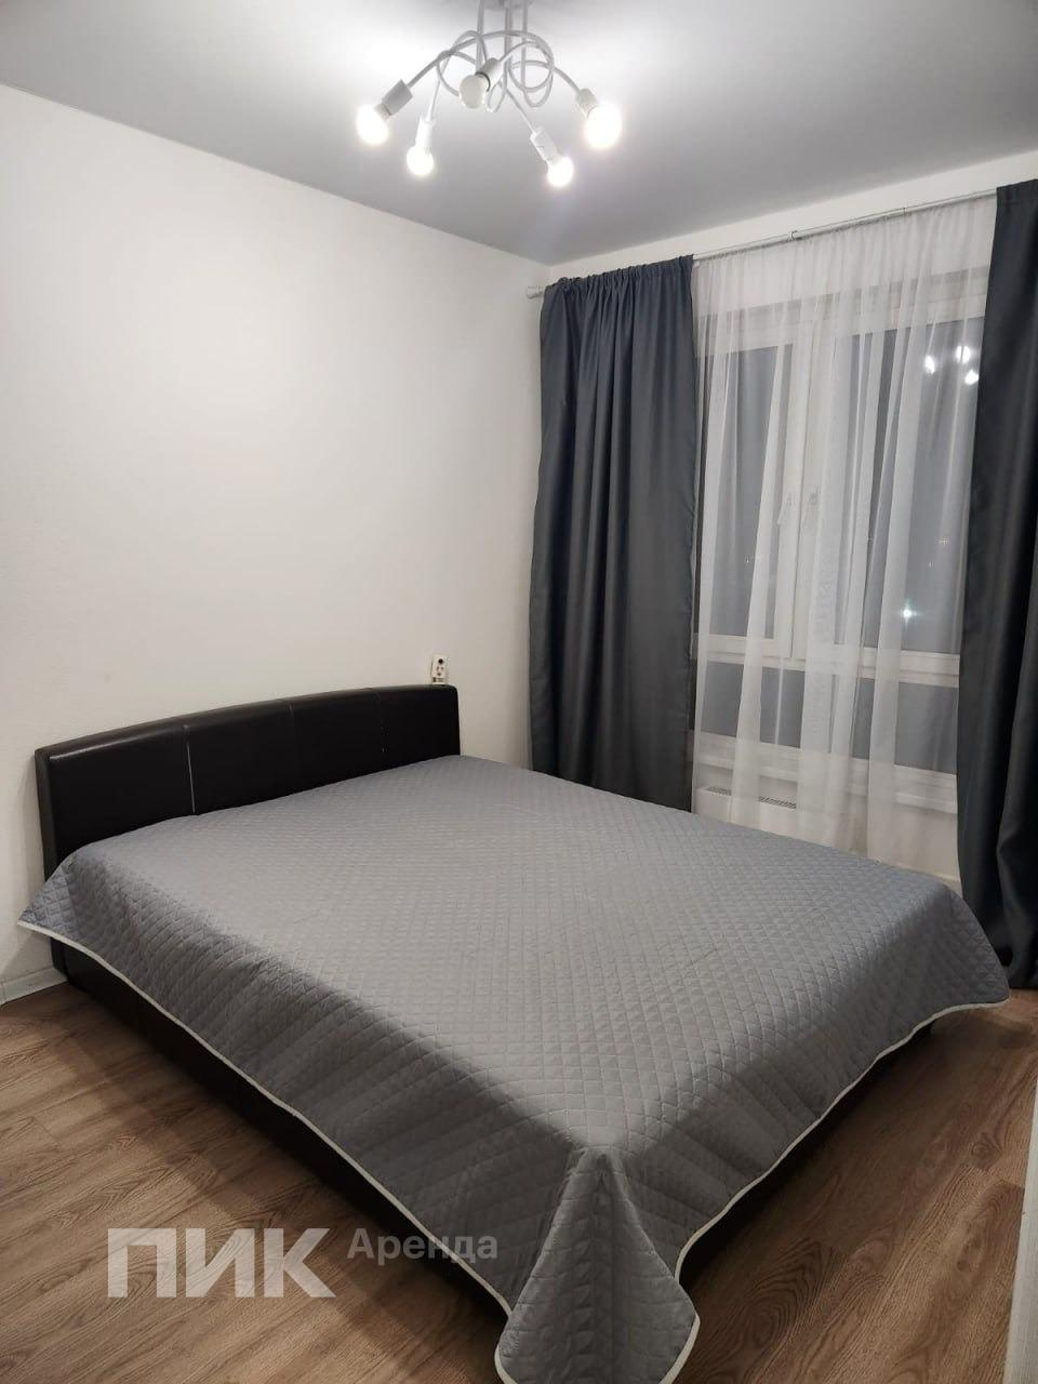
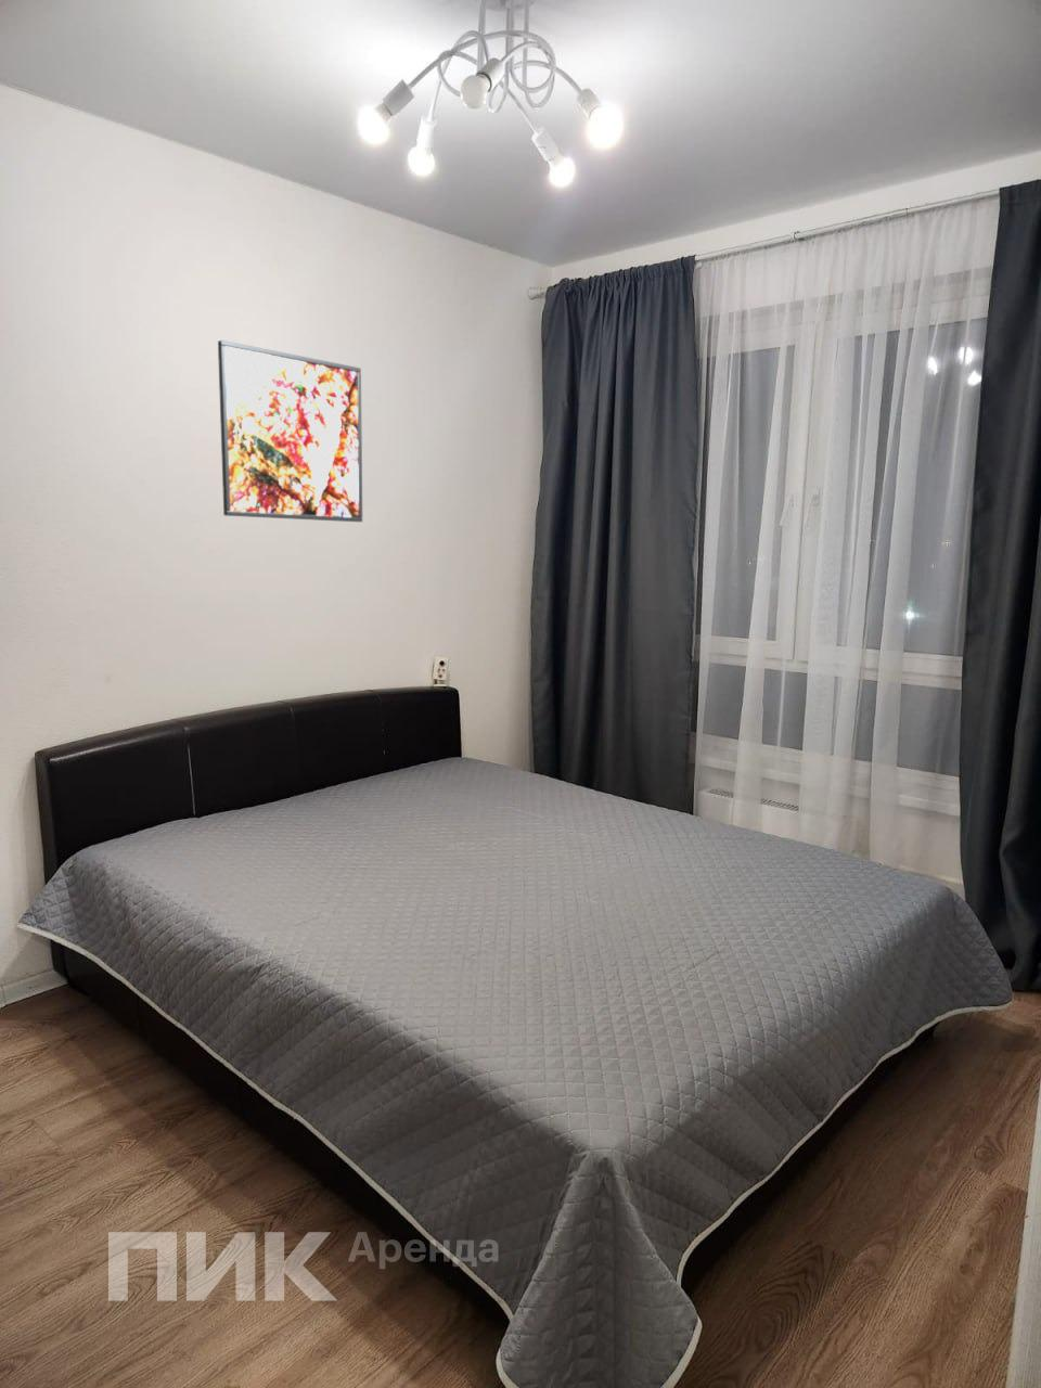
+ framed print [217,340,363,522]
